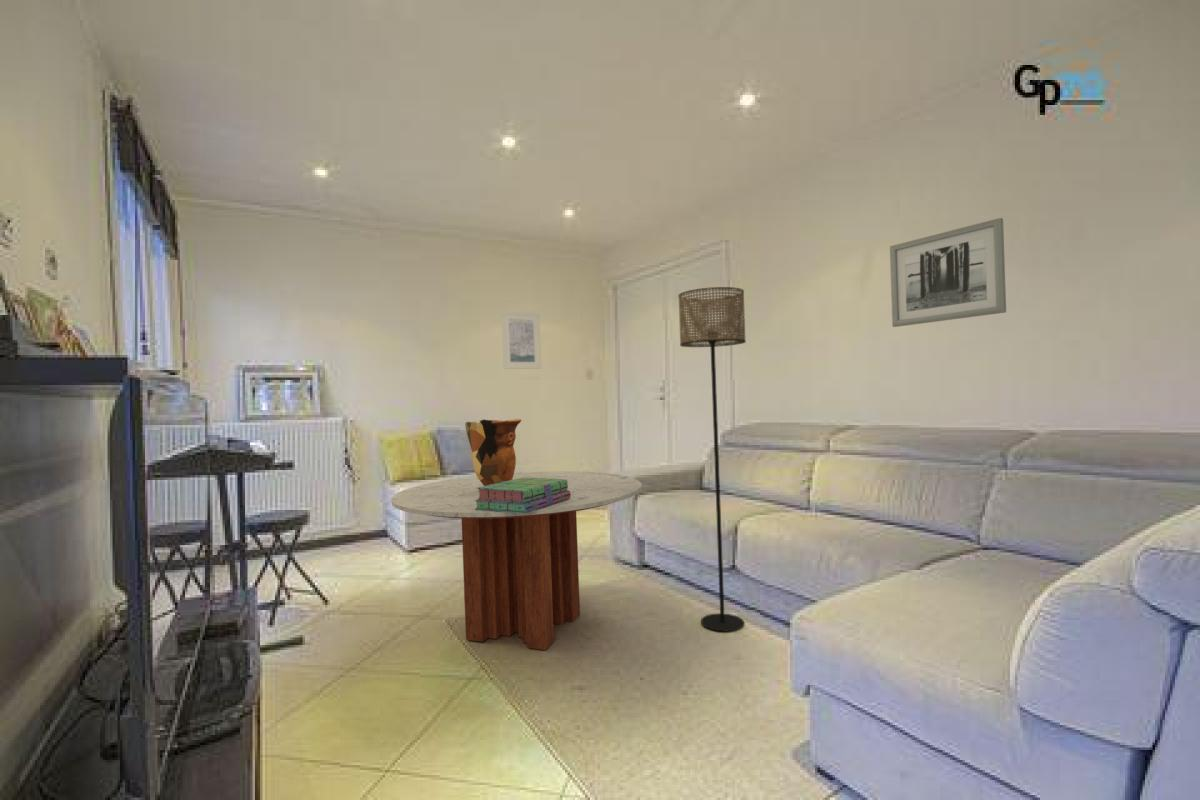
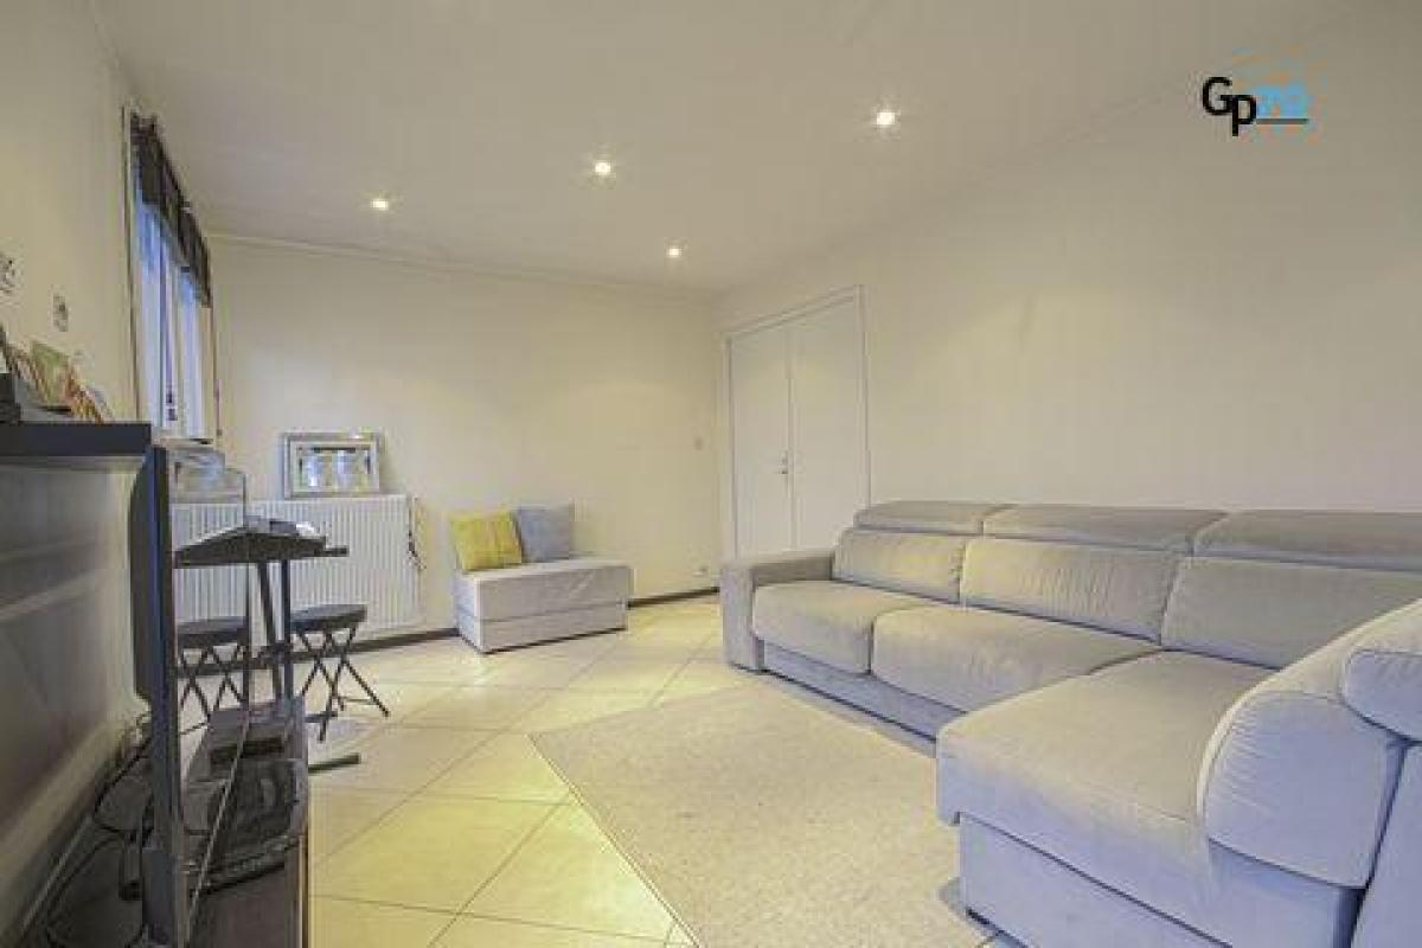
- stack of books [475,477,571,513]
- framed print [501,311,542,370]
- coffee table [391,470,643,651]
- decorative vase [464,418,522,486]
- wall art [889,217,1007,328]
- floor lamp [677,286,747,633]
